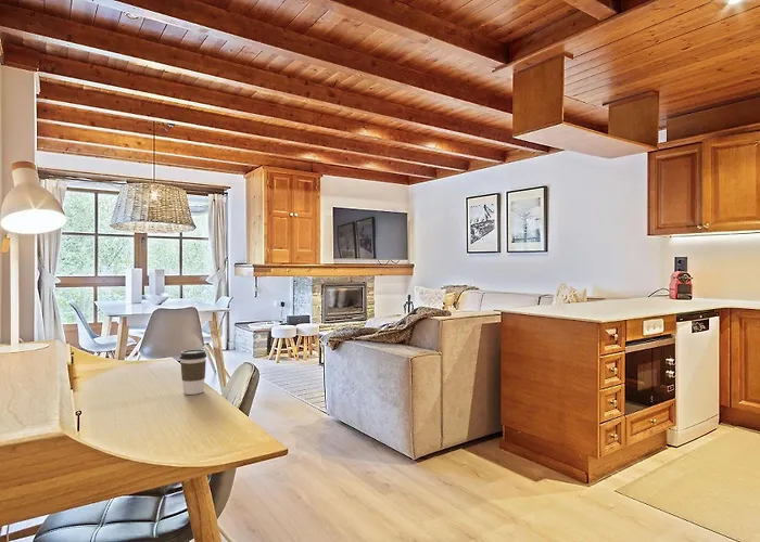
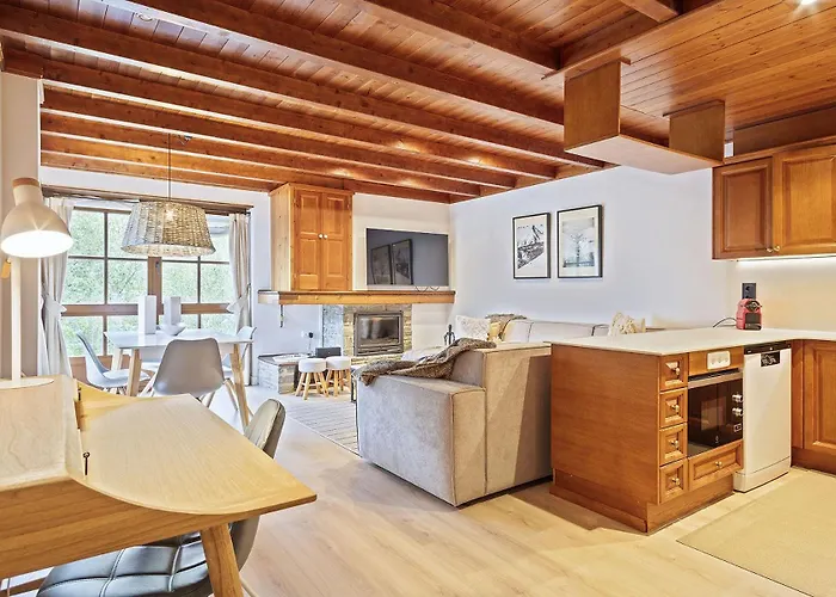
- coffee cup [179,348,207,396]
